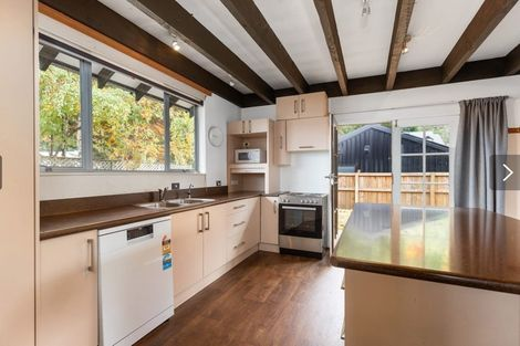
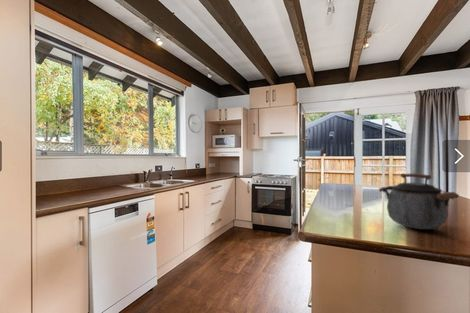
+ kettle [378,173,460,230]
